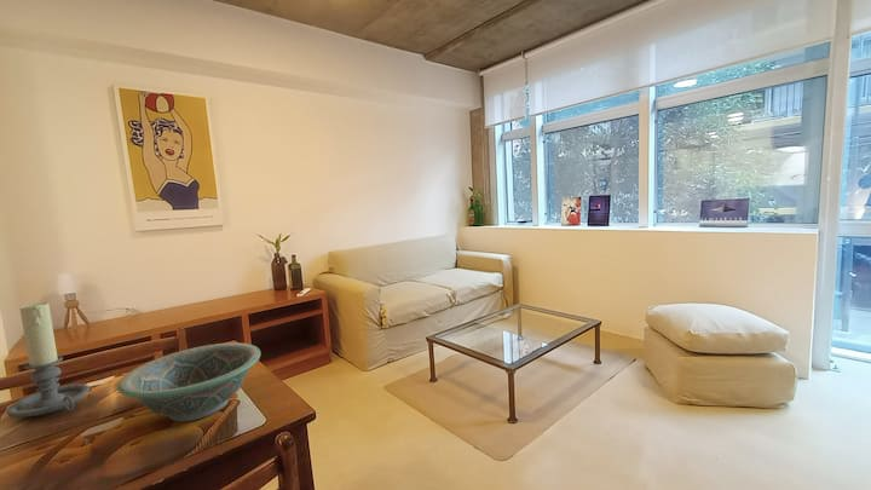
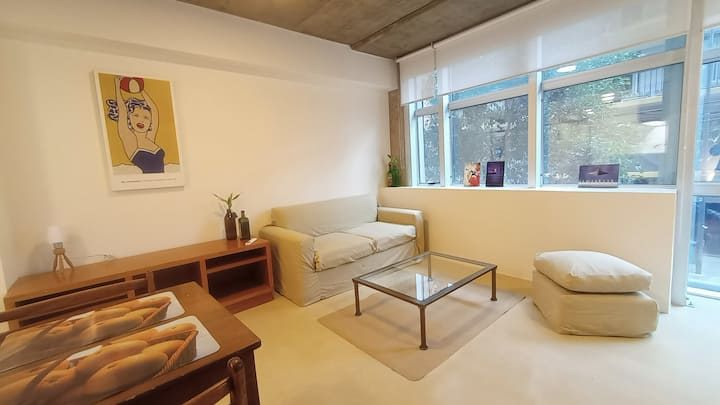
- candle holder [5,301,91,419]
- decorative bowl [116,342,261,422]
